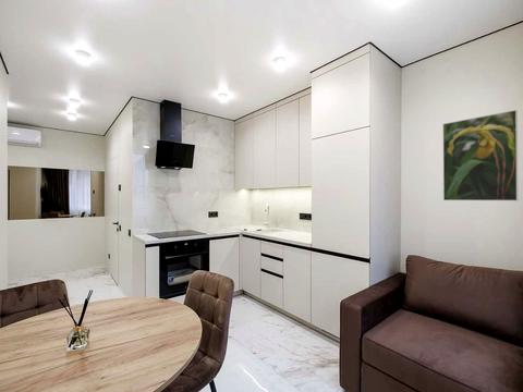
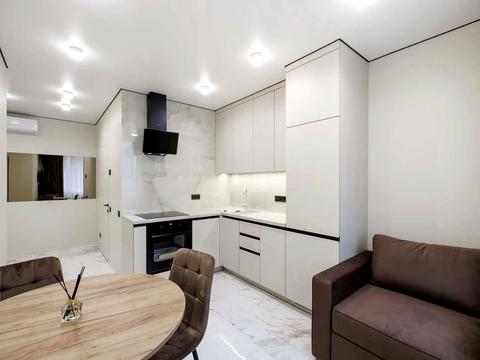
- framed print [442,109,519,201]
